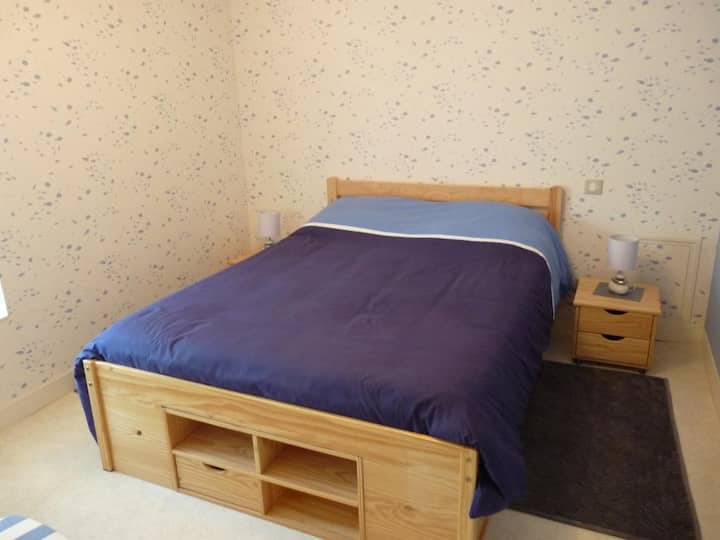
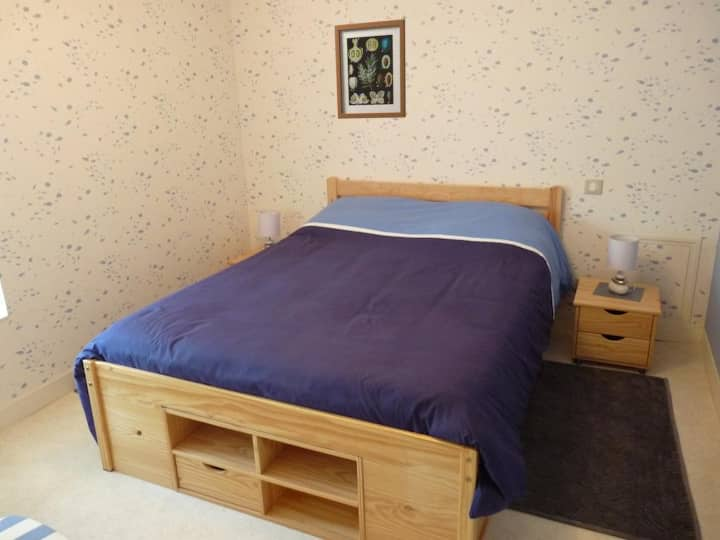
+ wall art [333,18,407,120]
